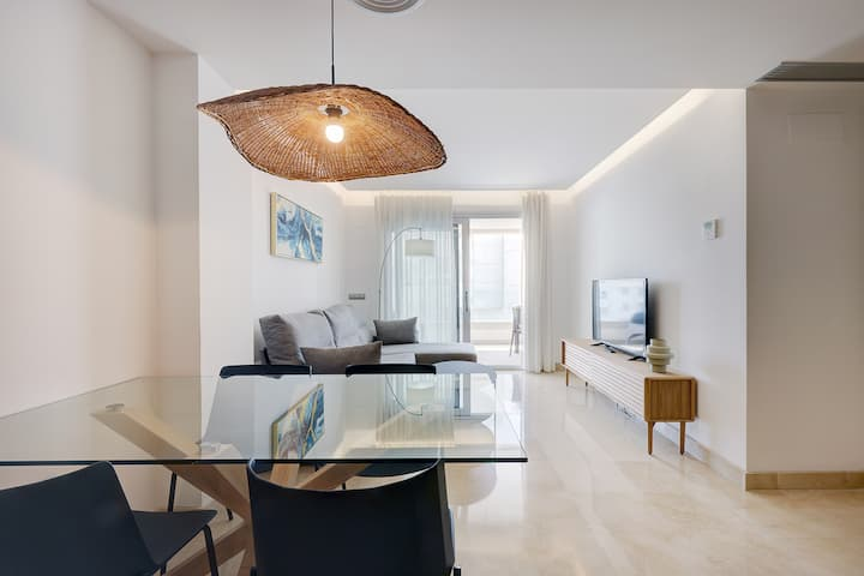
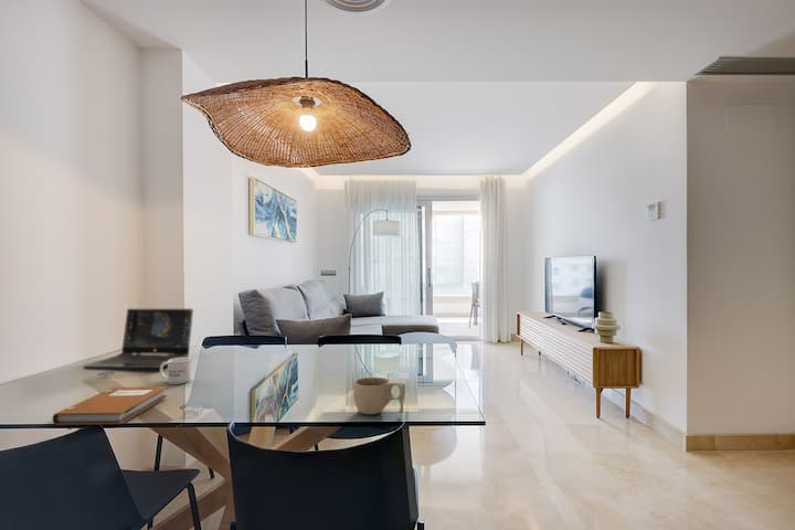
+ laptop computer [82,307,194,369]
+ notebook [52,385,168,426]
+ cup [352,377,406,415]
+ mug [159,357,192,385]
